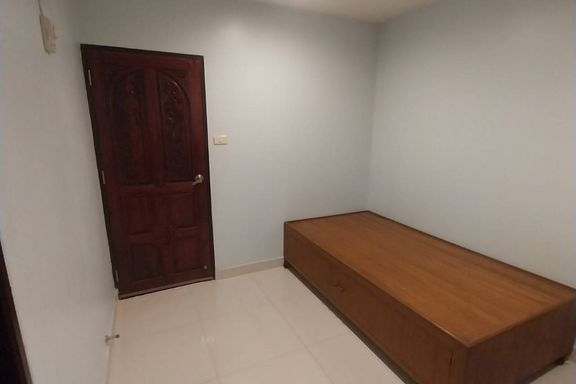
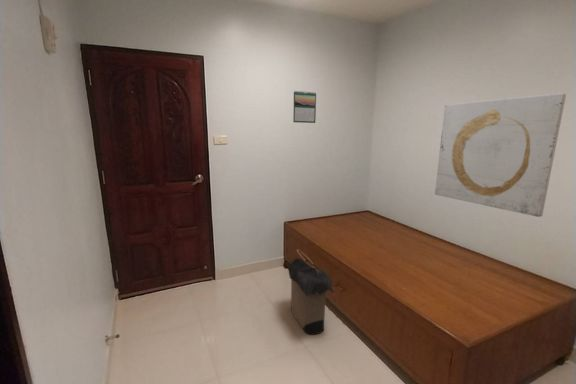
+ wall art [434,92,567,218]
+ laundry hamper [286,249,335,336]
+ calendar [292,90,317,124]
